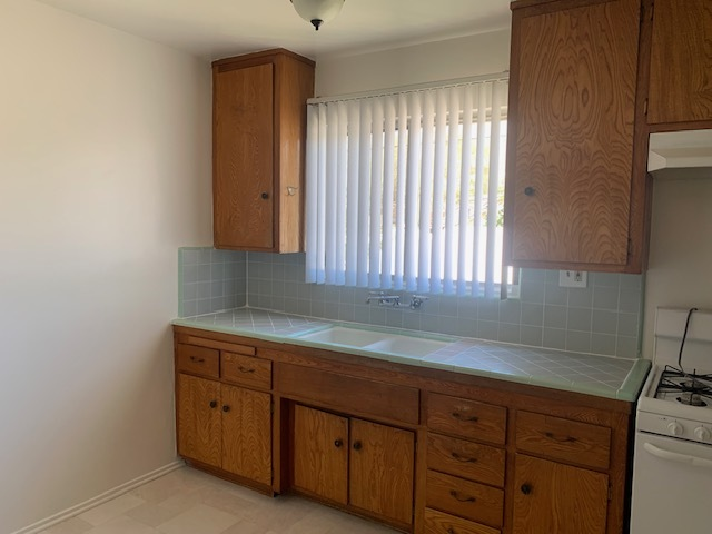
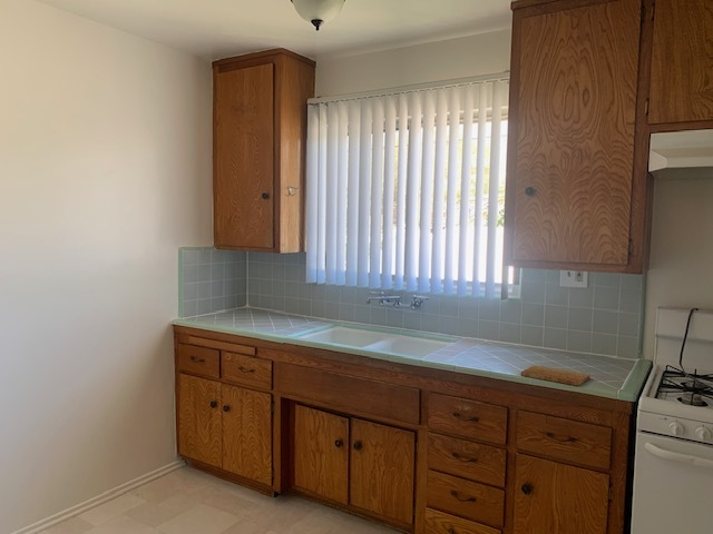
+ cutting board [520,364,592,387]
